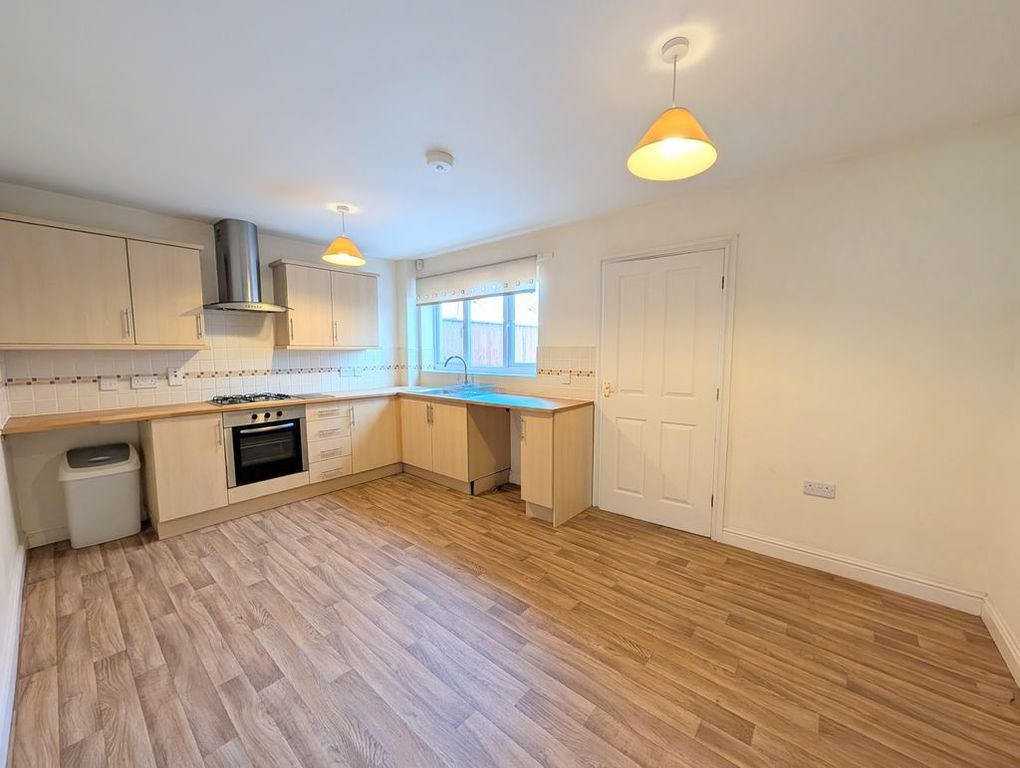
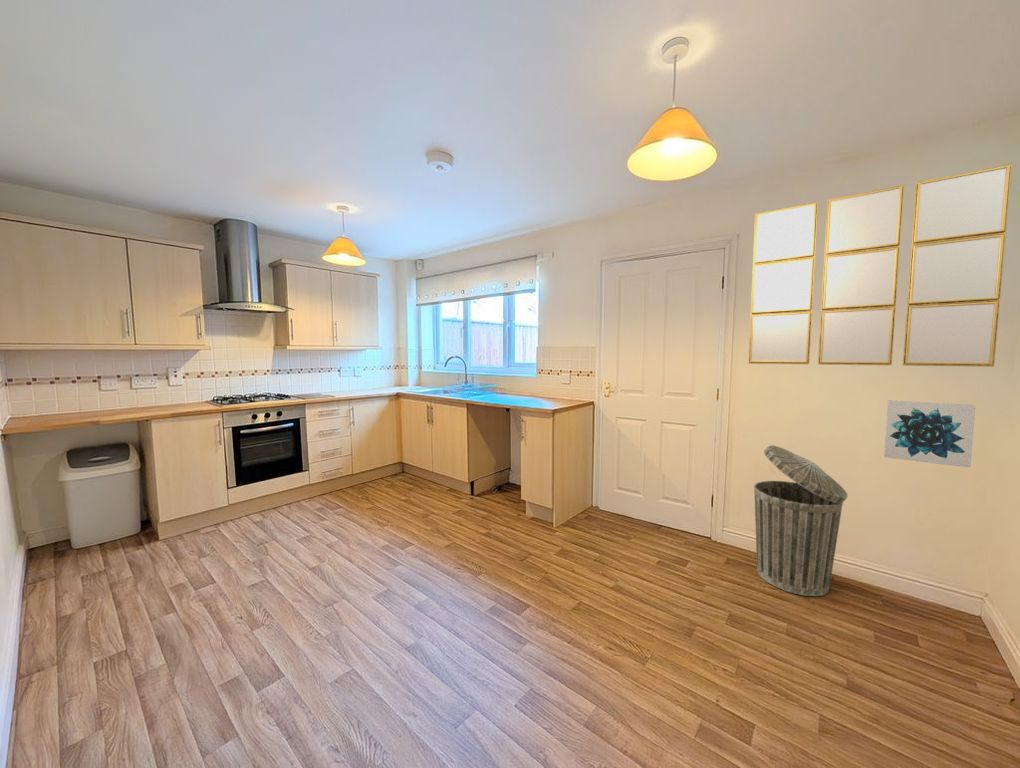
+ trash can [753,444,849,597]
+ wall art [883,399,977,469]
+ home mirror [748,163,1013,368]
